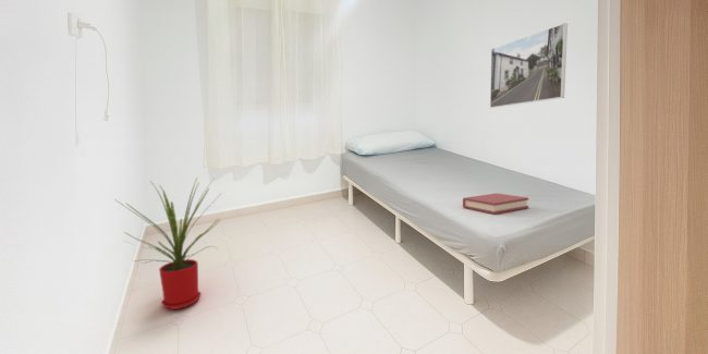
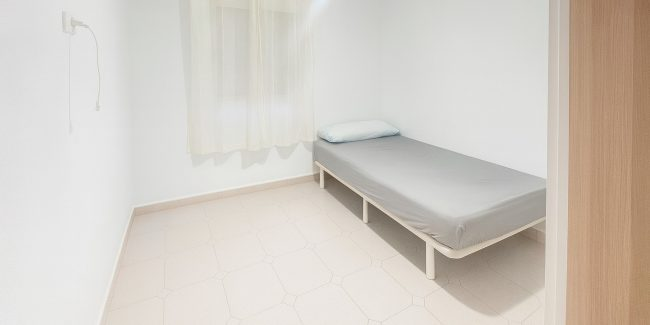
- hardback book [462,192,529,215]
- house plant [115,178,222,310]
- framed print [489,22,569,109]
